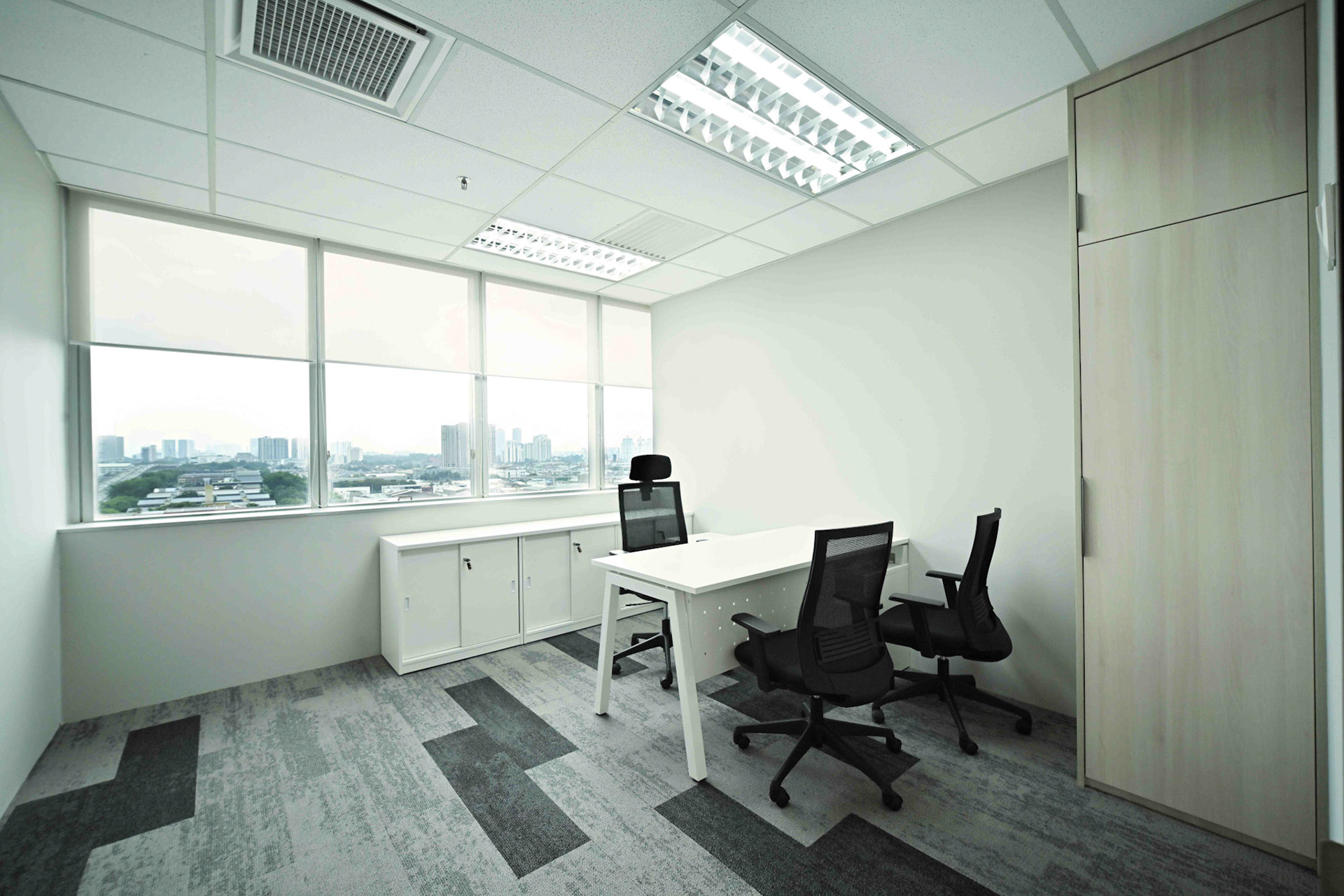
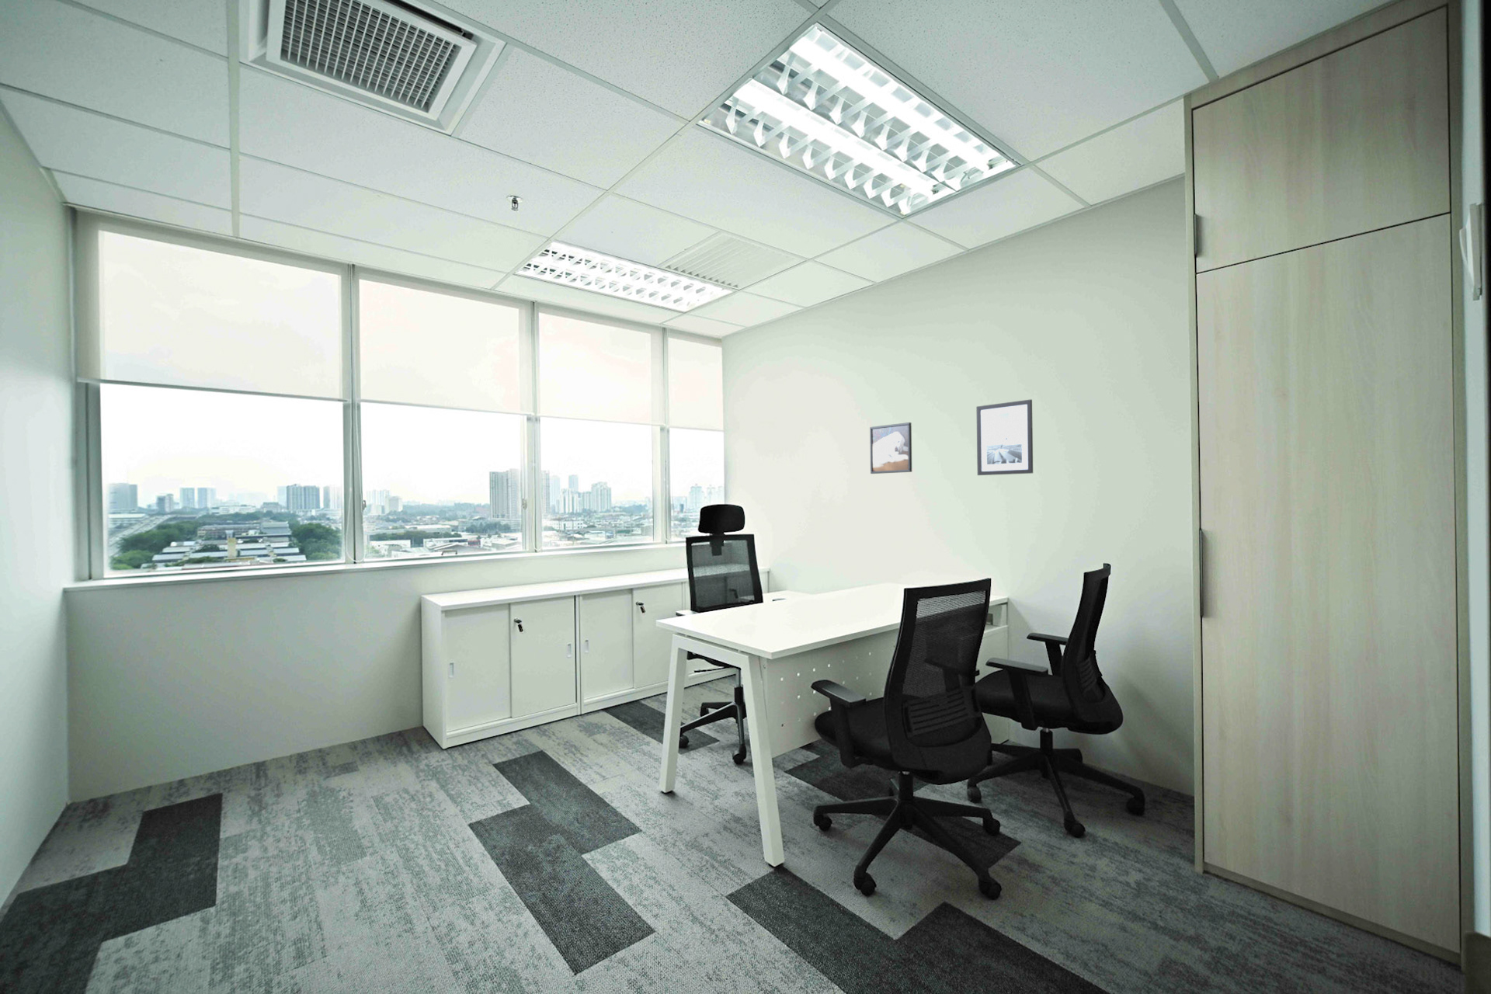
+ wall art [975,398,1034,476]
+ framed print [869,422,913,475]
